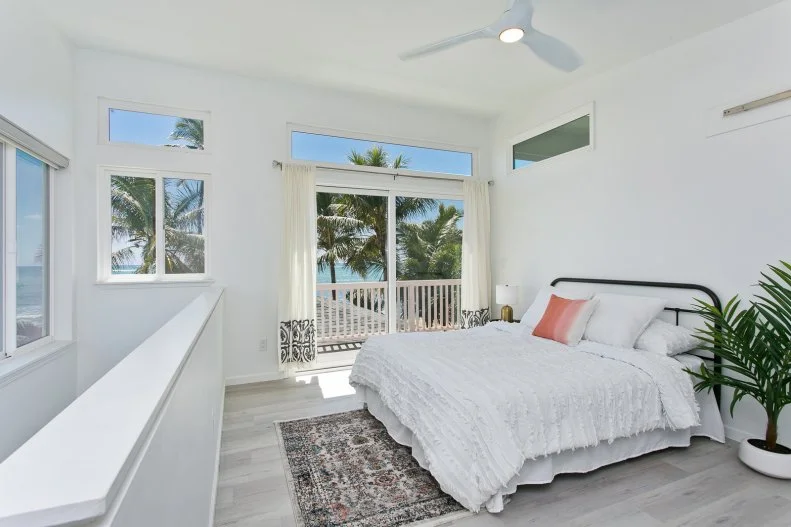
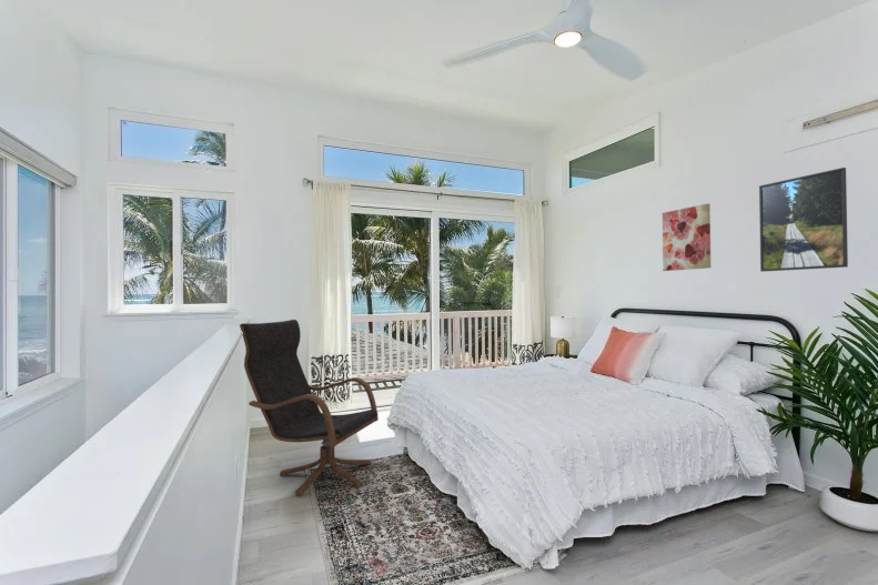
+ wall art [662,202,712,272]
+ lounge chair [239,319,380,496]
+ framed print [758,167,849,273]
